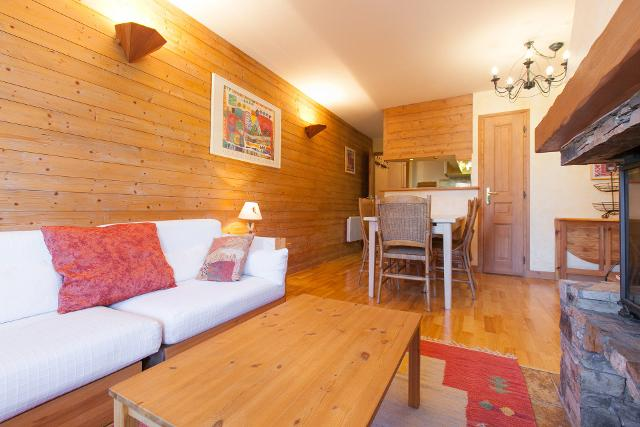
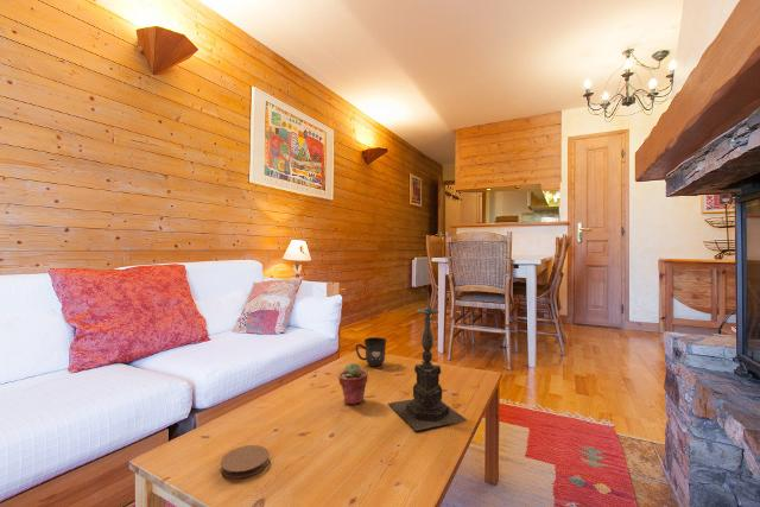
+ mug [355,336,387,368]
+ potted succulent [337,362,368,406]
+ candle holder [388,291,468,432]
+ coaster [220,444,270,480]
